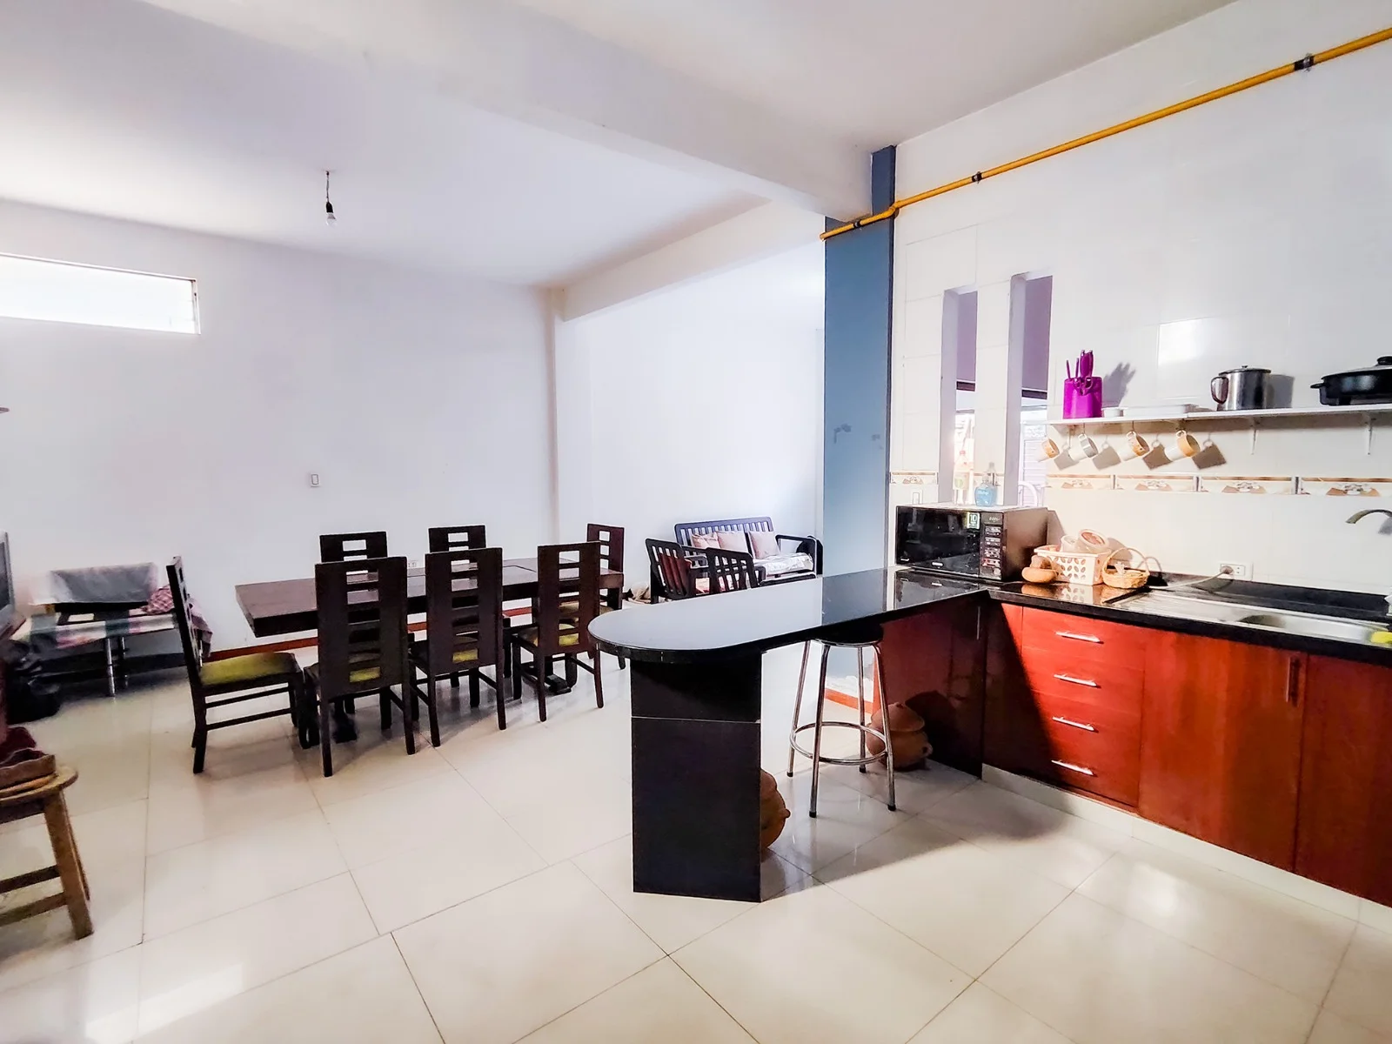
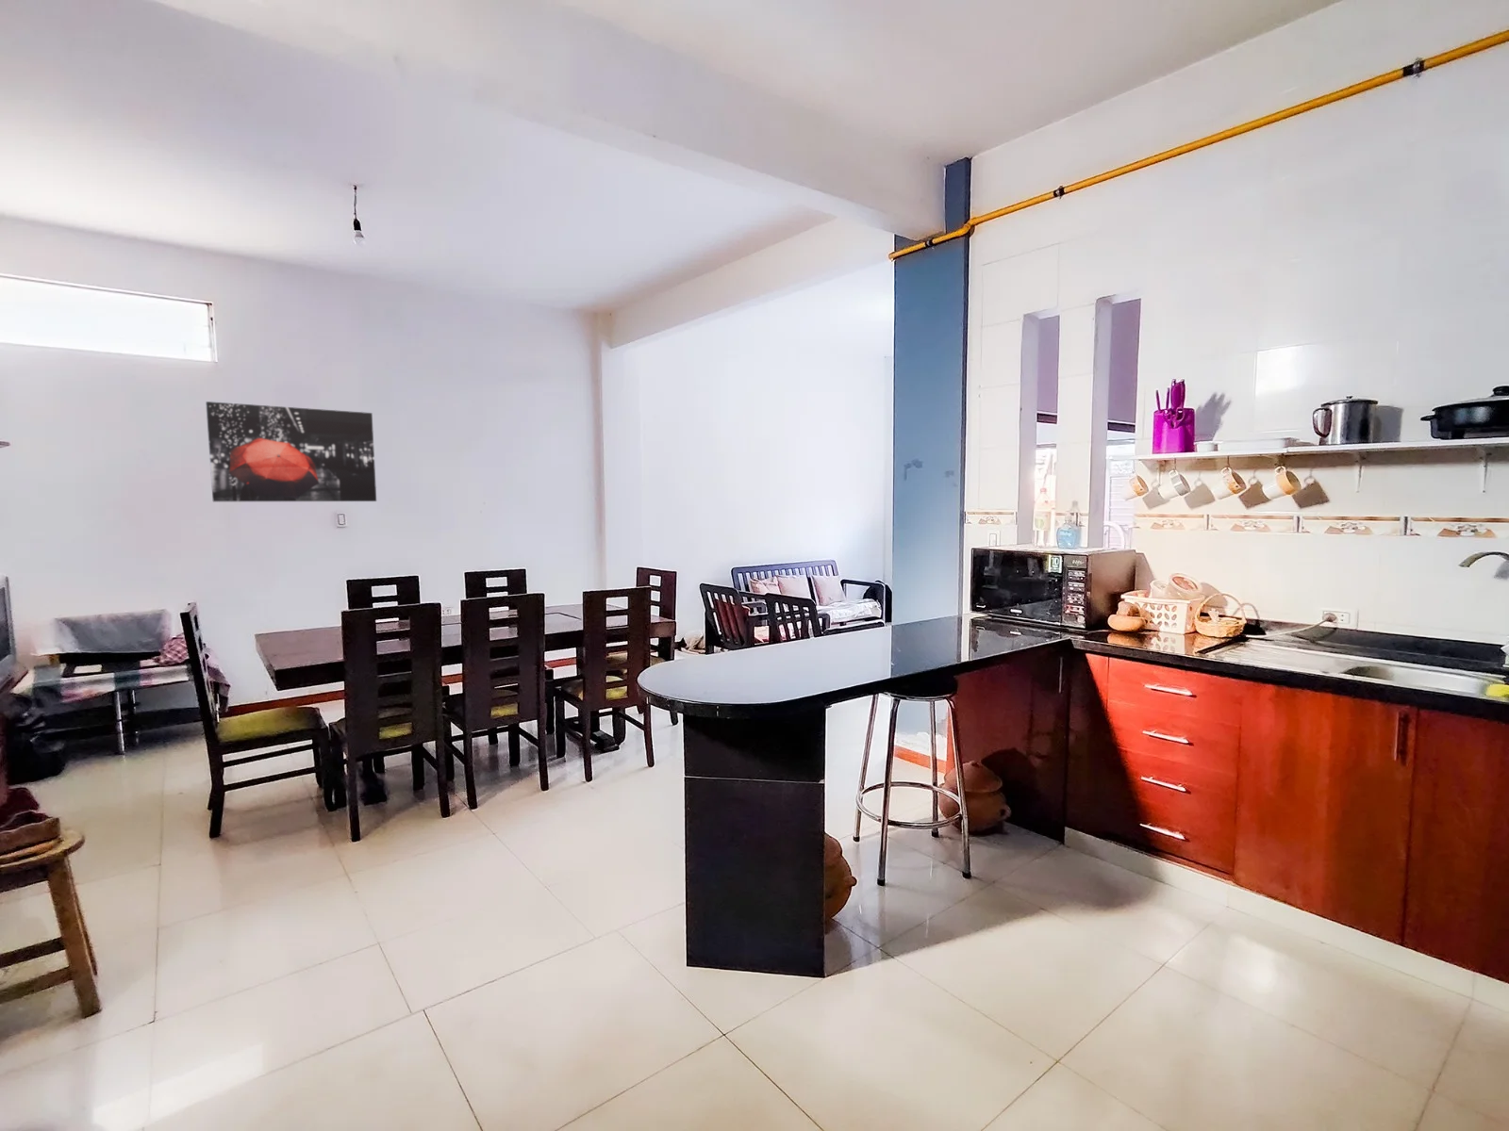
+ wall art [204,400,378,503]
